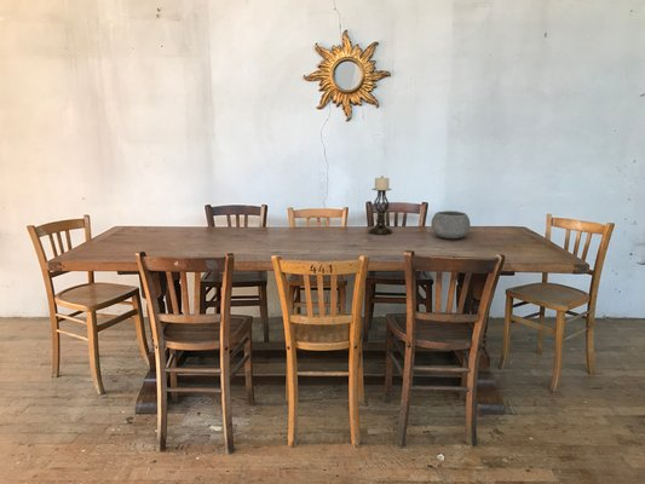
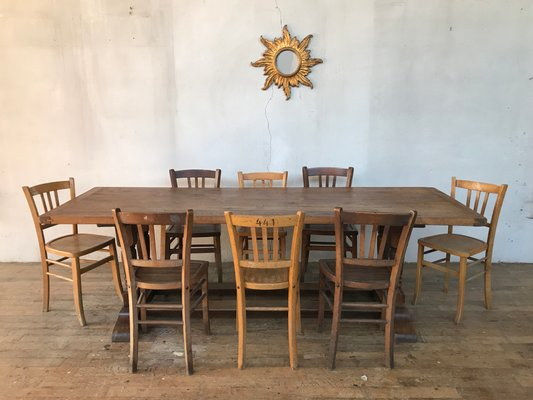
- bowl [430,209,471,240]
- candle holder [368,174,393,236]
